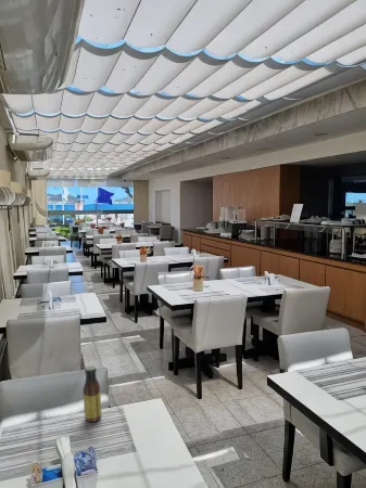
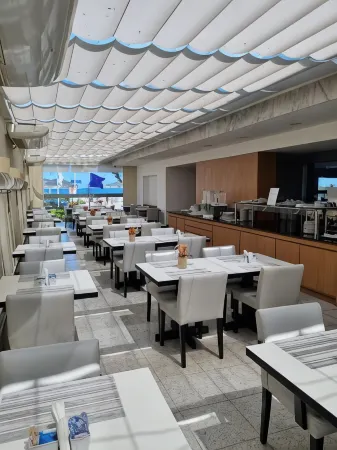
- sauce bottle [83,364,102,423]
